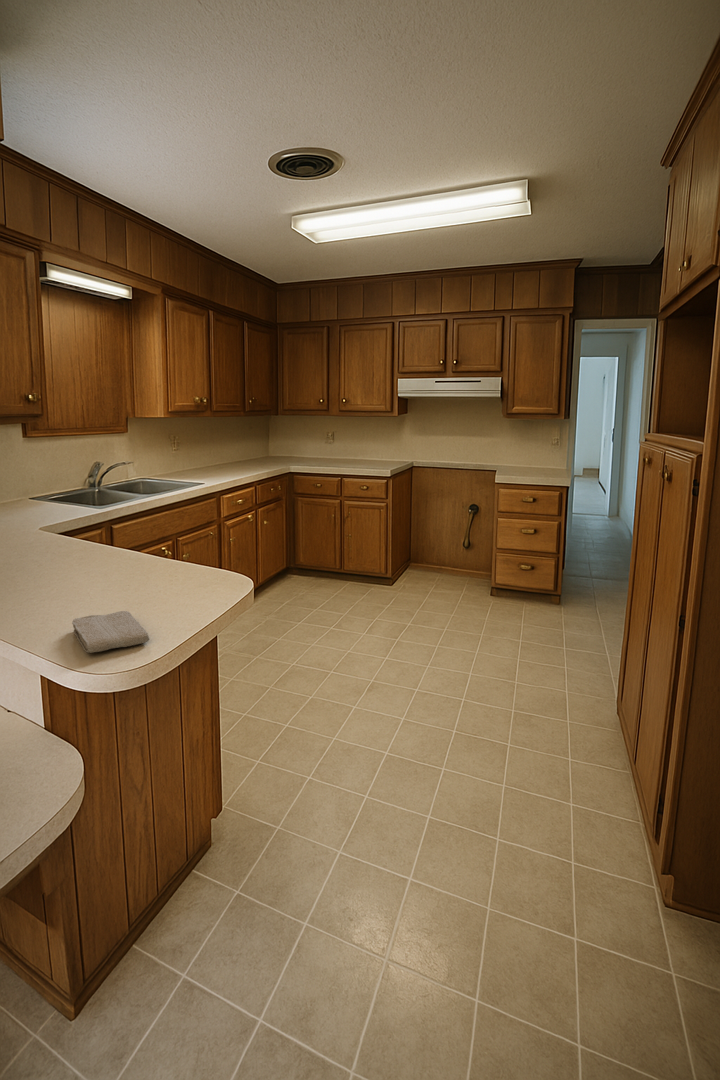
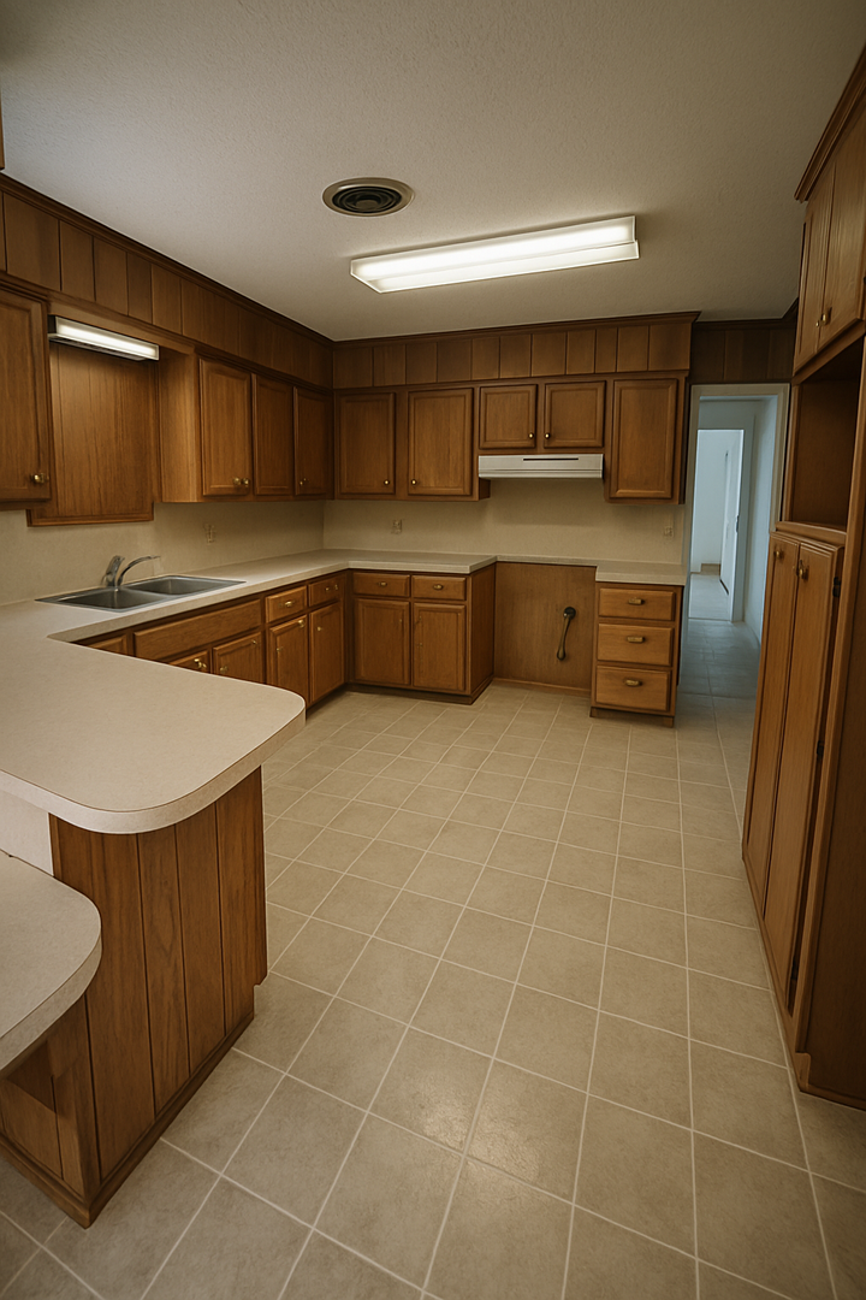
- washcloth [71,610,151,654]
